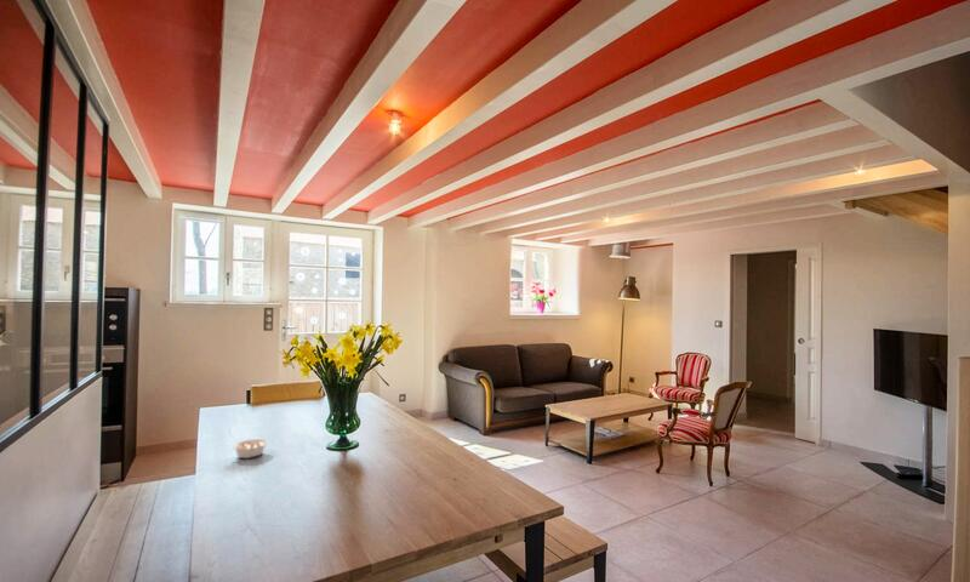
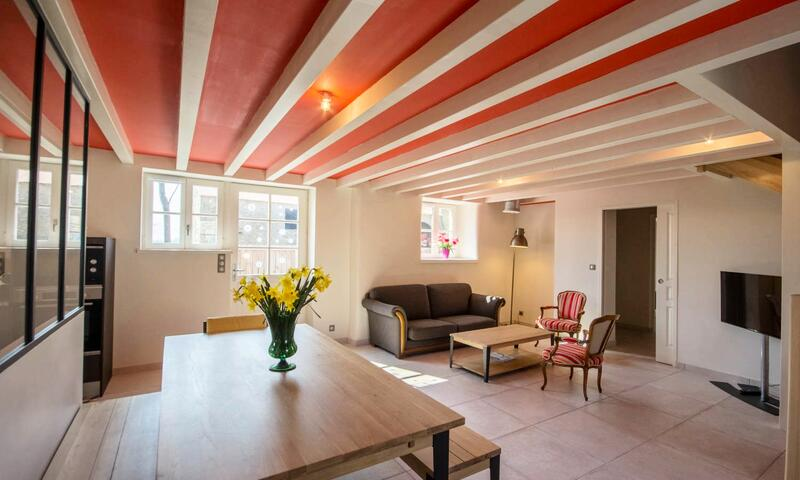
- legume [224,438,269,460]
